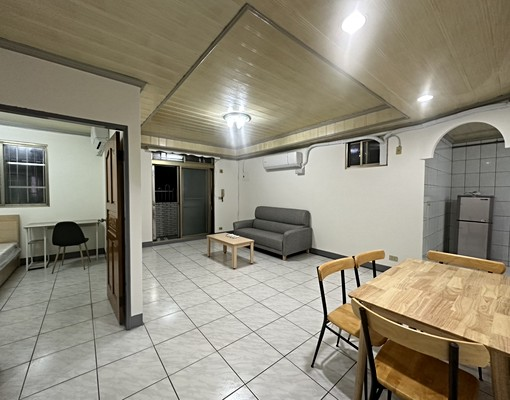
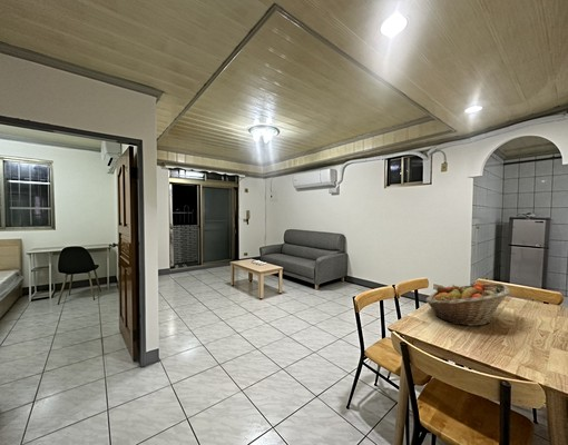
+ fruit basket [424,281,511,327]
